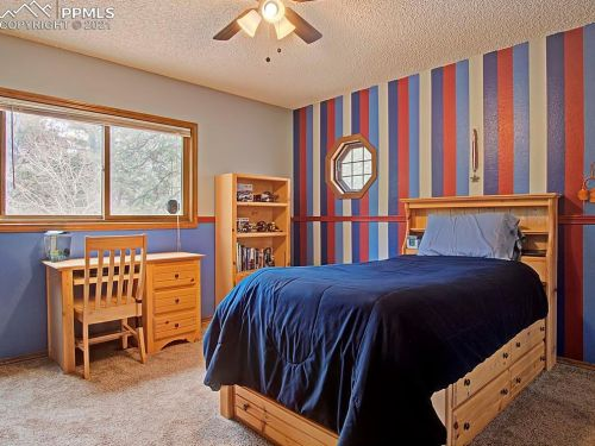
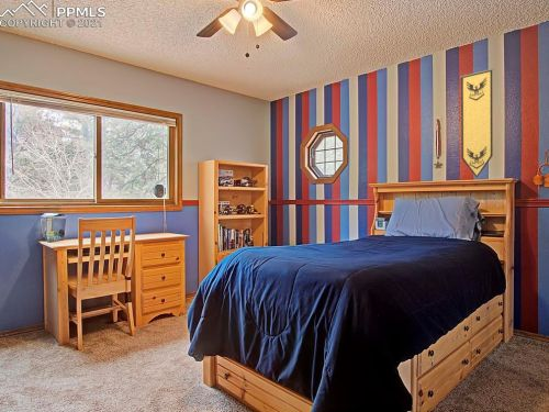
+ pennant [459,68,495,178]
